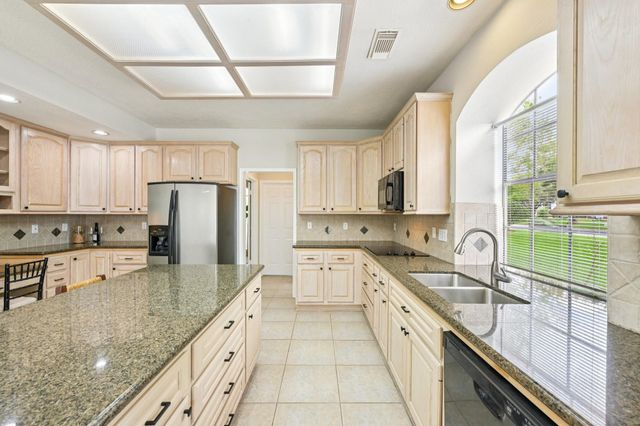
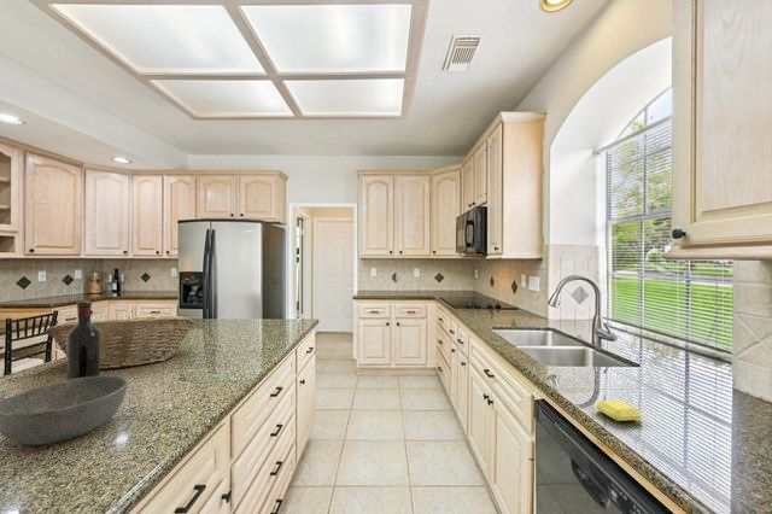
+ bowl [0,374,129,446]
+ soap bar [595,399,642,422]
+ fruit basket [45,315,195,370]
+ wine bottle [65,299,101,380]
